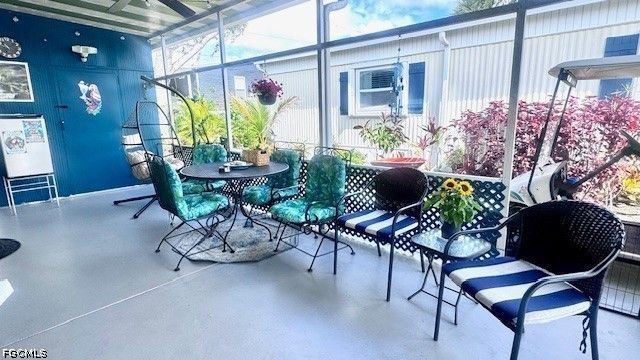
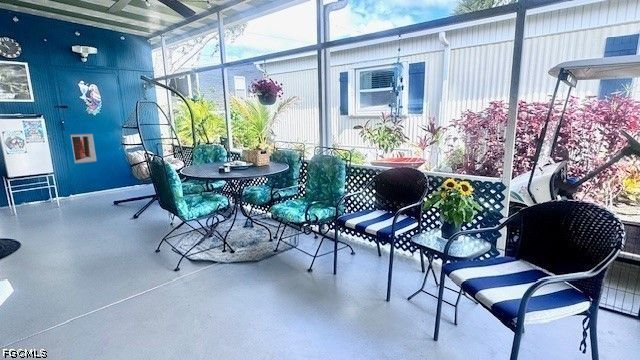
+ wall art [70,133,98,165]
